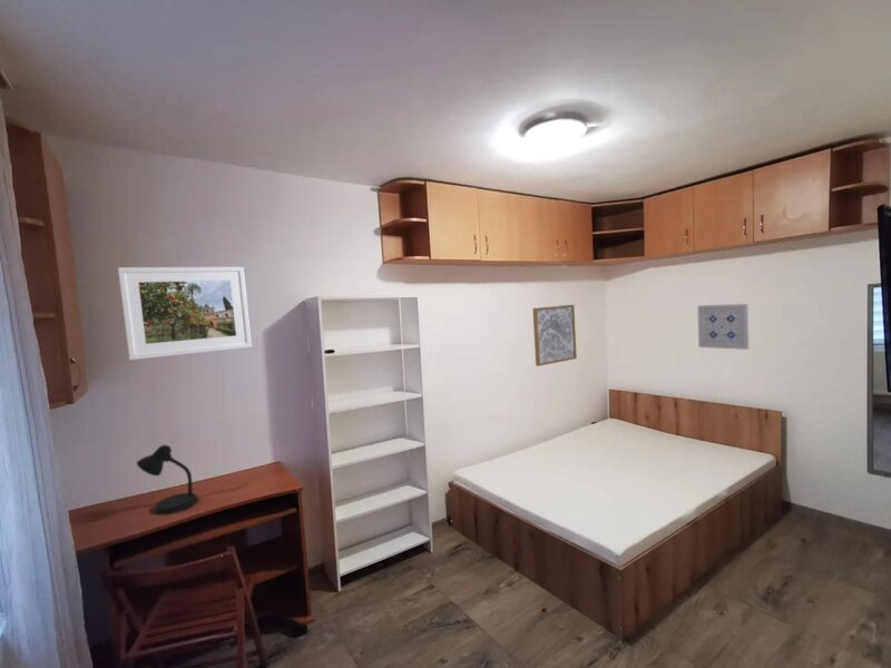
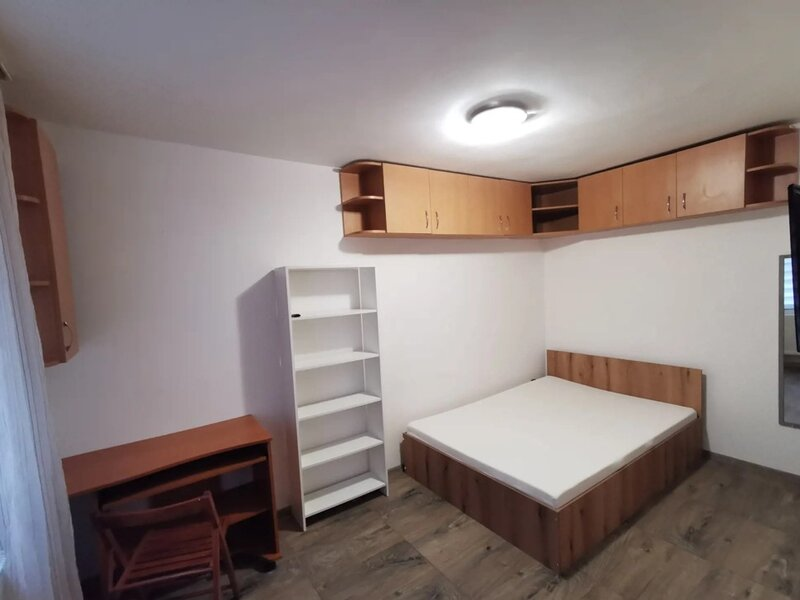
- wall art [696,303,750,351]
- desk lamp [136,444,248,517]
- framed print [117,266,253,361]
- wall art [531,304,578,367]
